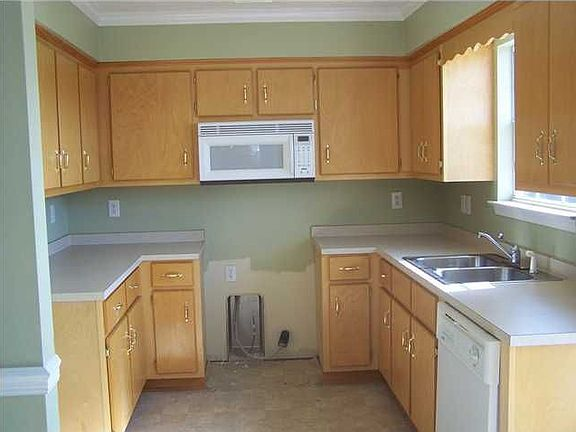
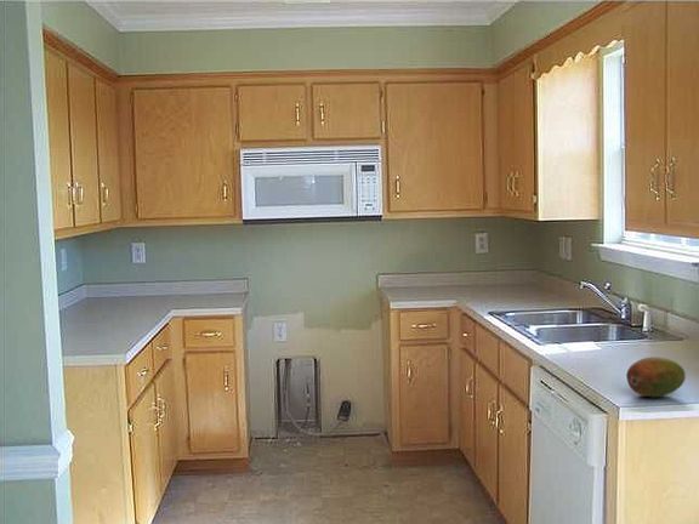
+ fruit [625,355,687,398]
